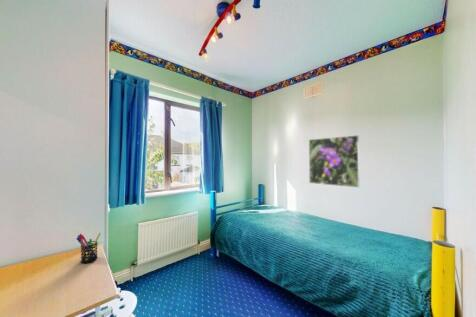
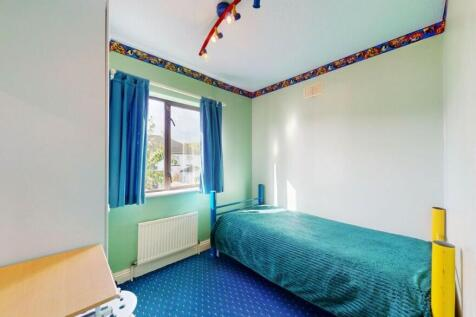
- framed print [308,134,361,189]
- pen holder [75,232,102,264]
